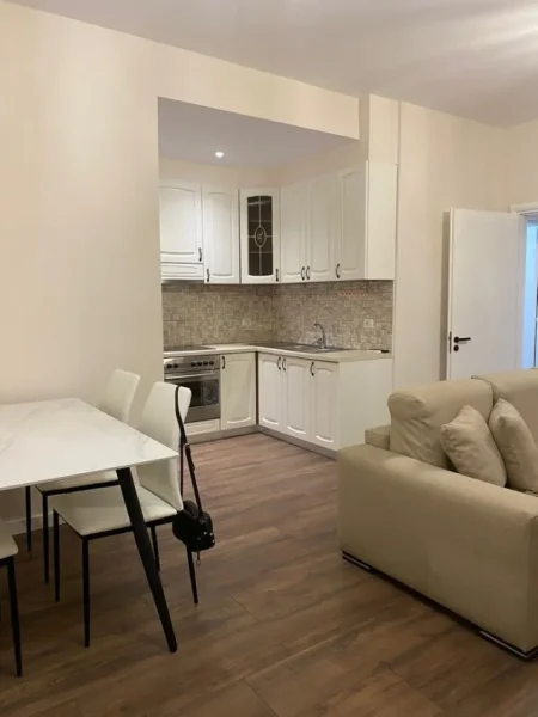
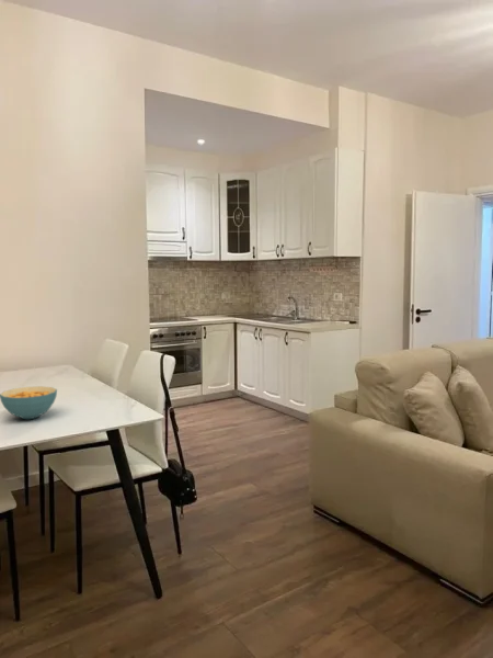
+ cereal bowl [0,385,58,420]
